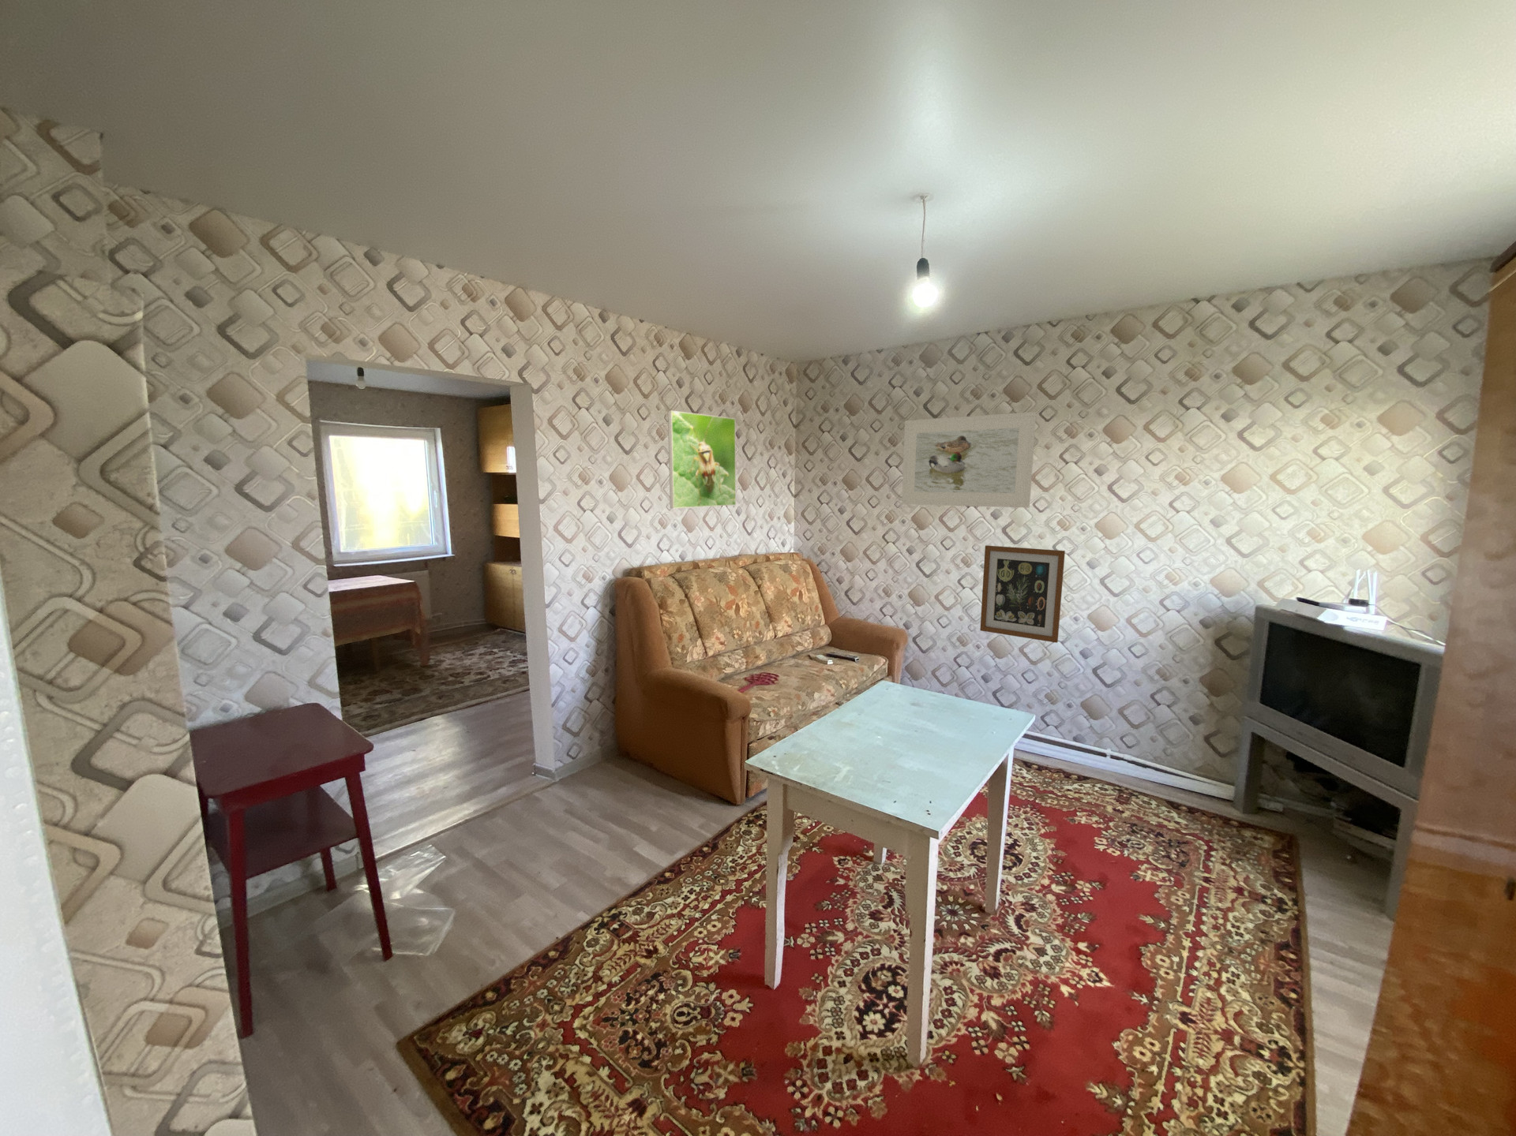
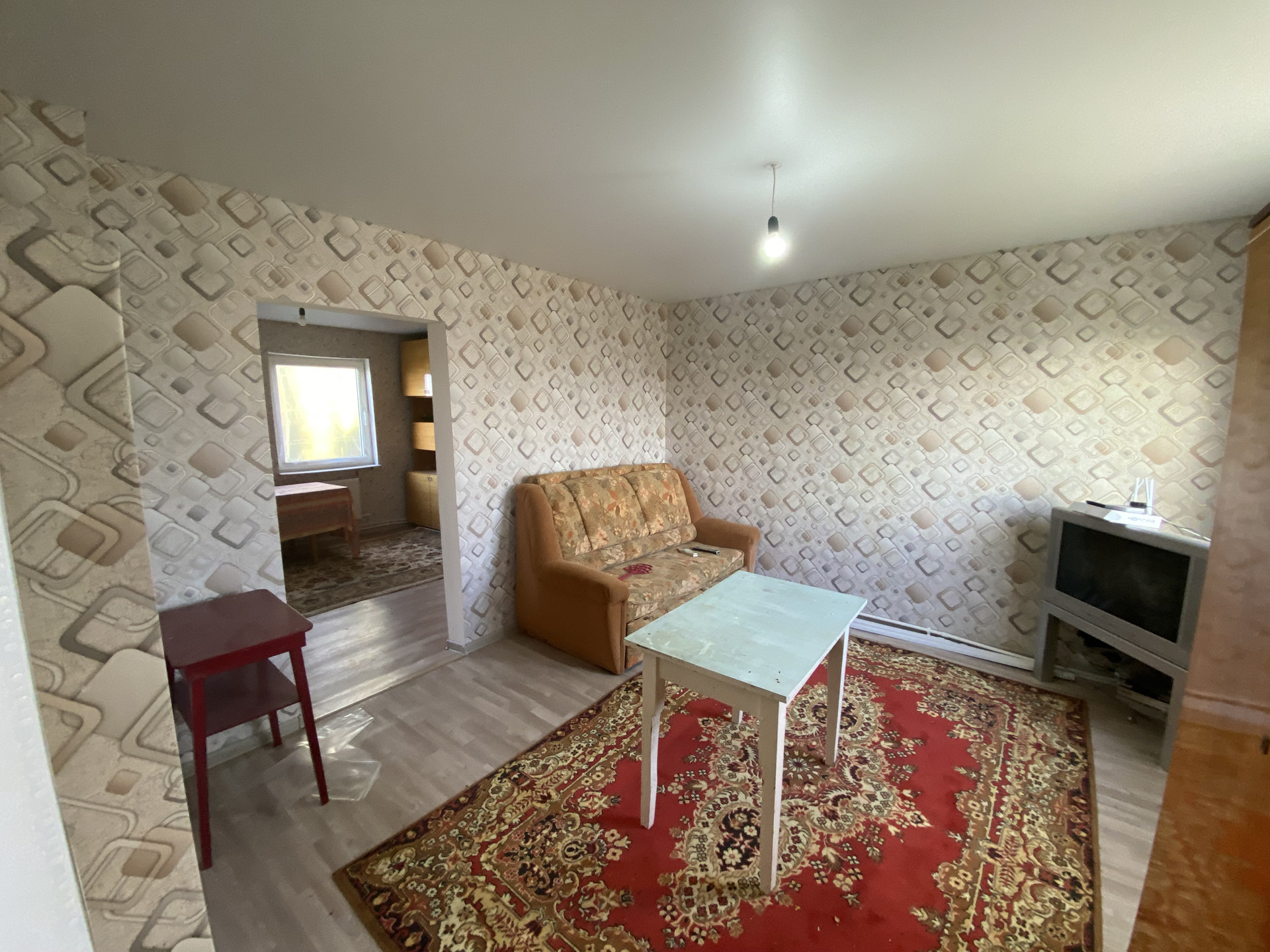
- wall art [979,544,1066,643]
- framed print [901,410,1036,508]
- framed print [667,410,737,508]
